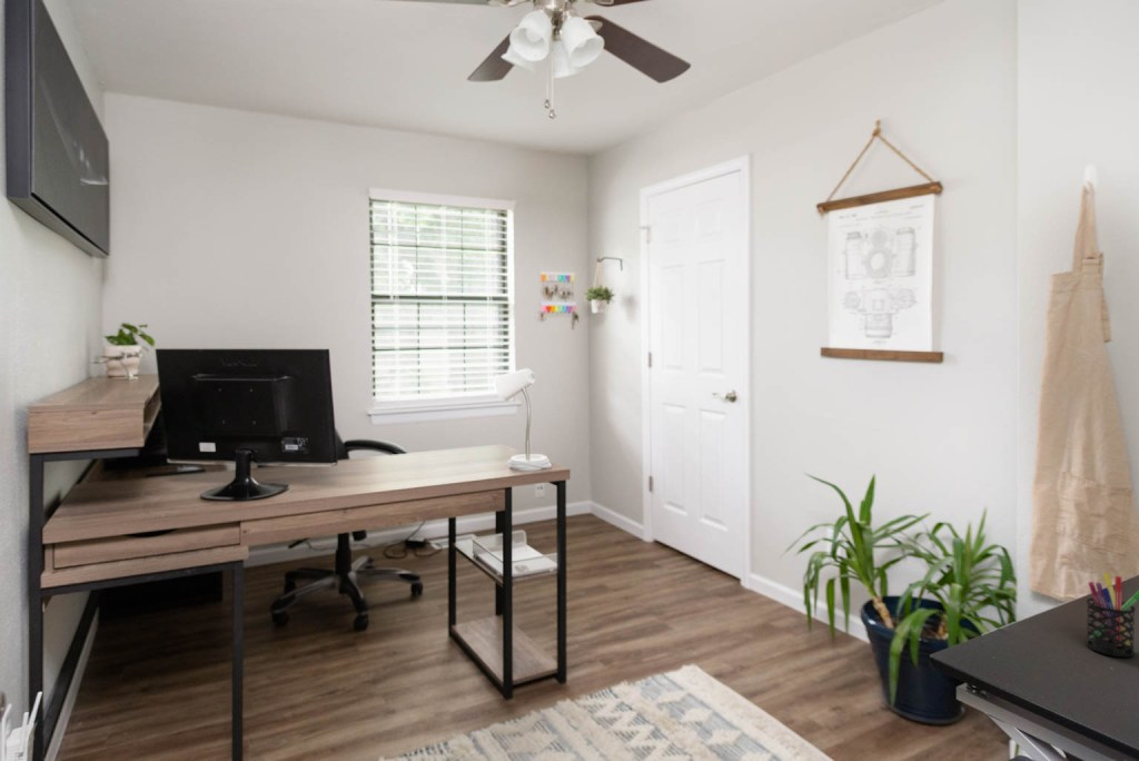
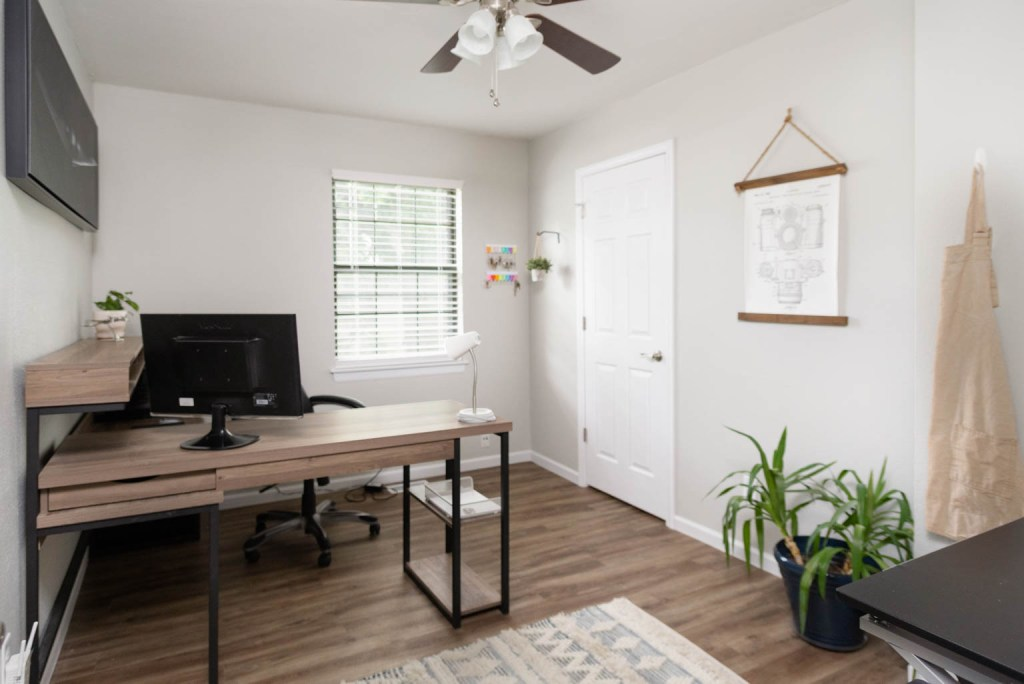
- pen holder [1084,572,1139,659]
